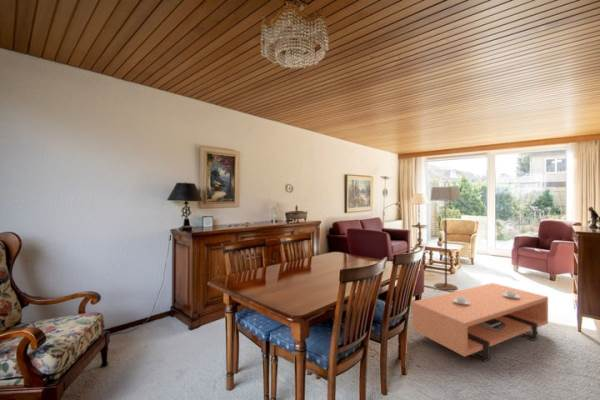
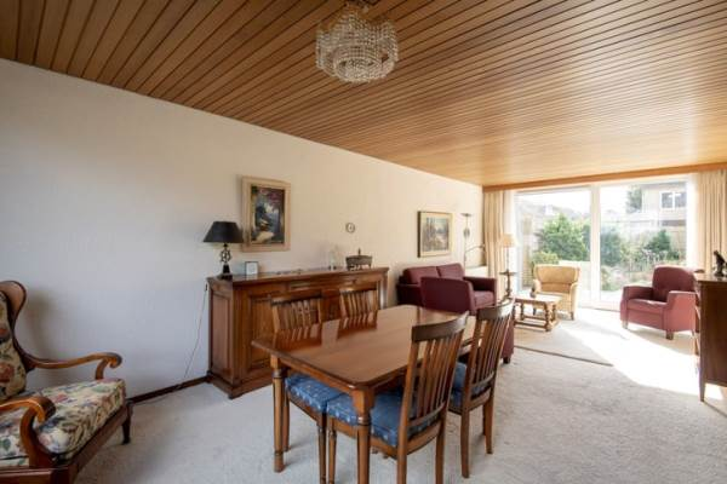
- floor lamp [429,180,462,291]
- coffee table [411,282,549,363]
